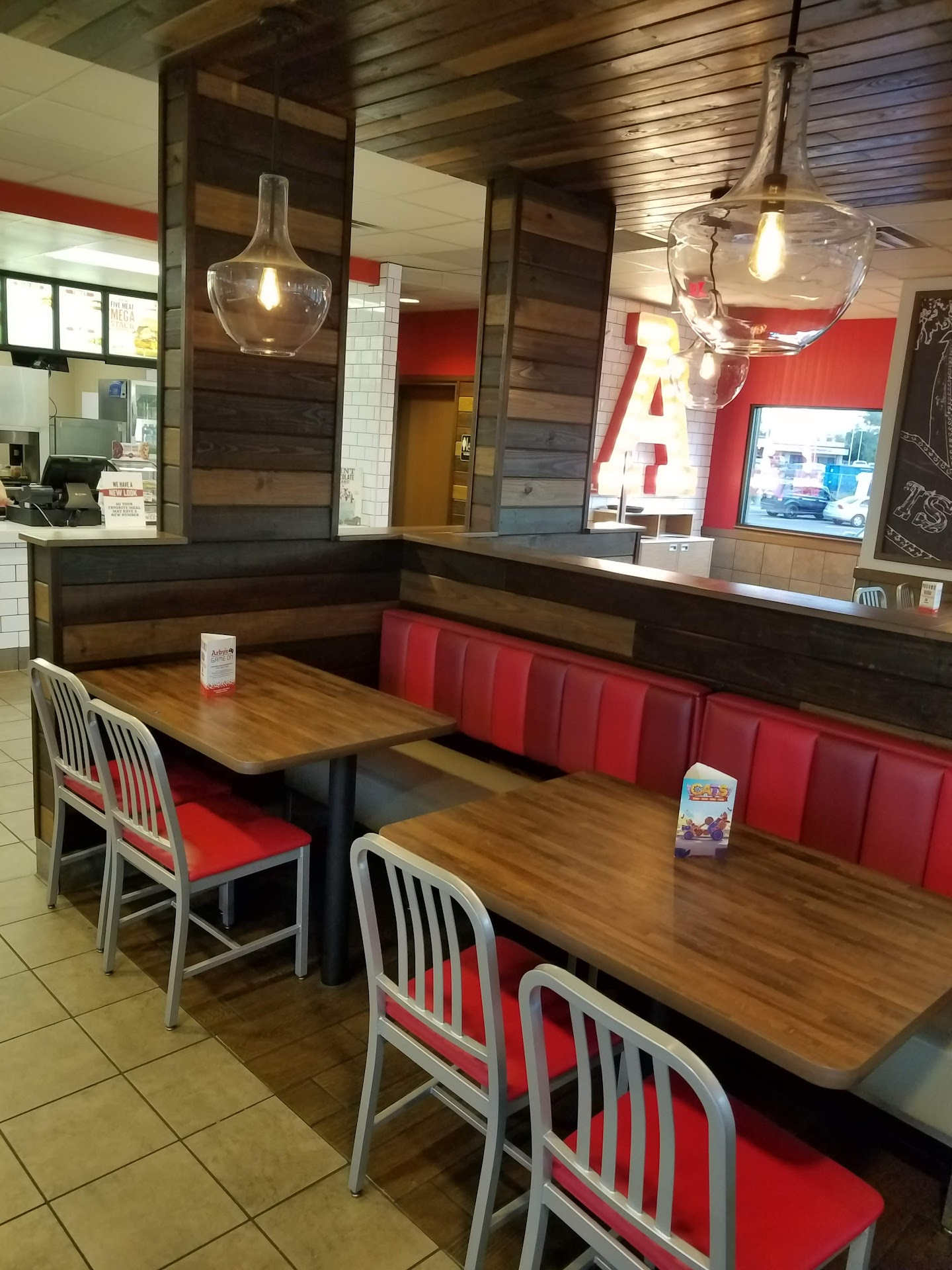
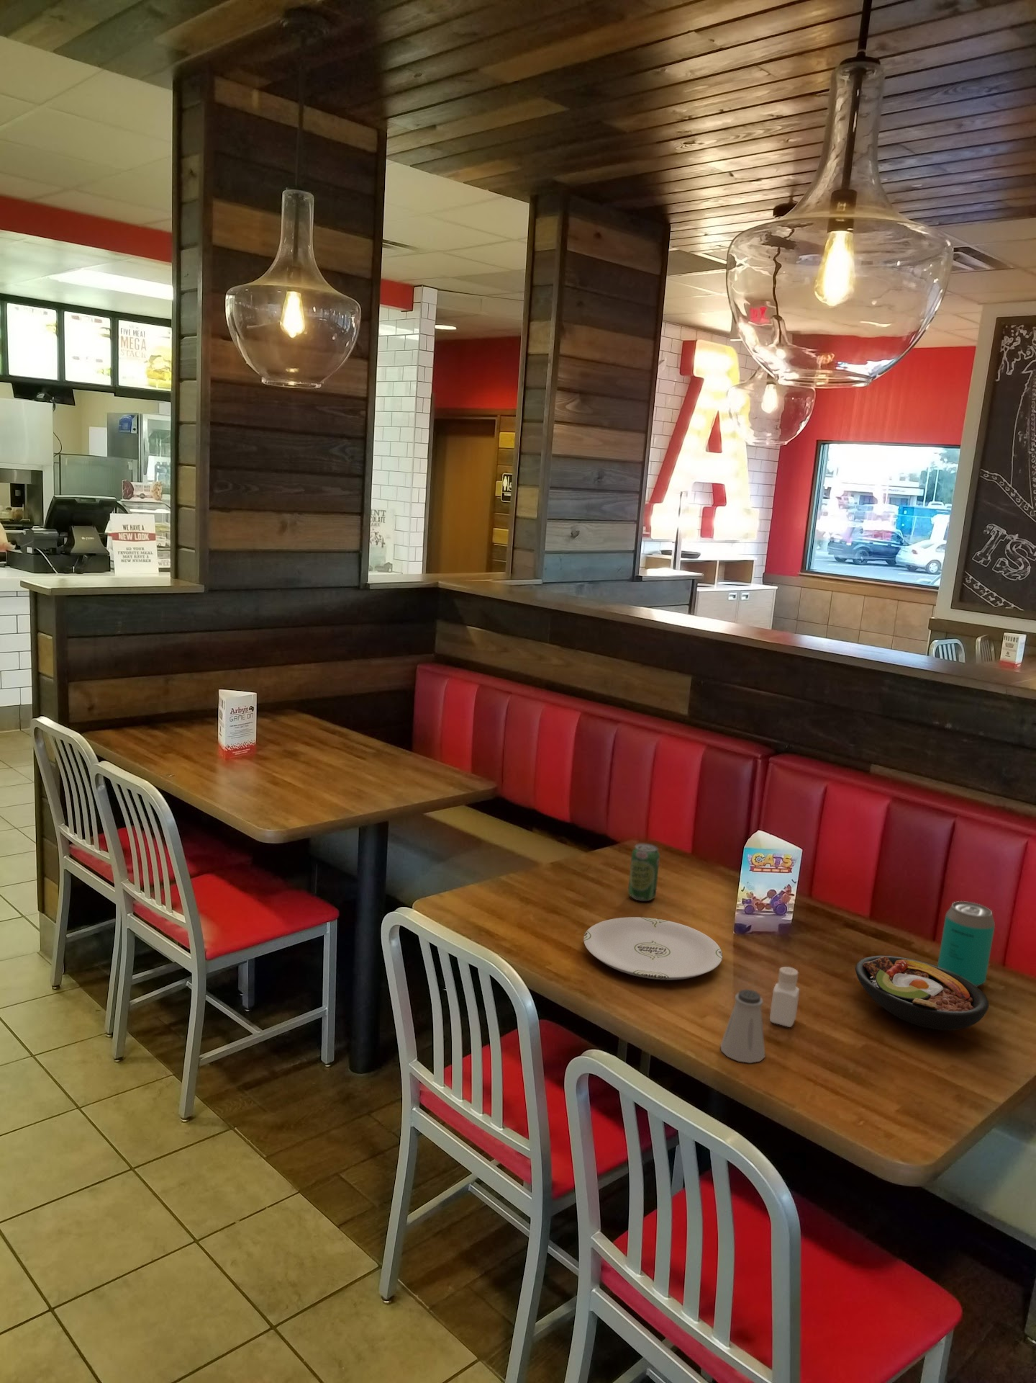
+ beverage can [937,901,996,988]
+ pepper shaker [769,966,800,1028]
+ beverage can [627,843,661,902]
+ saltshaker [720,989,766,1064]
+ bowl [854,955,989,1031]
+ plate [582,916,723,980]
